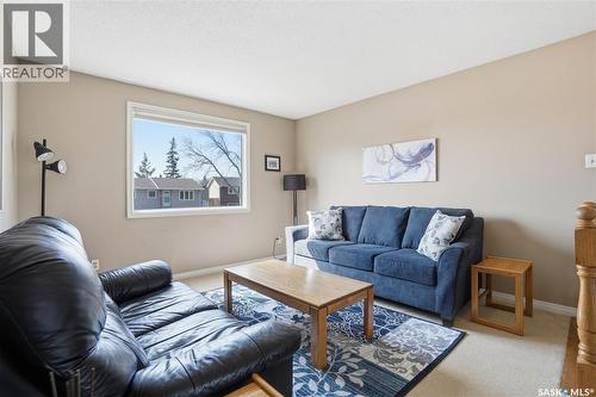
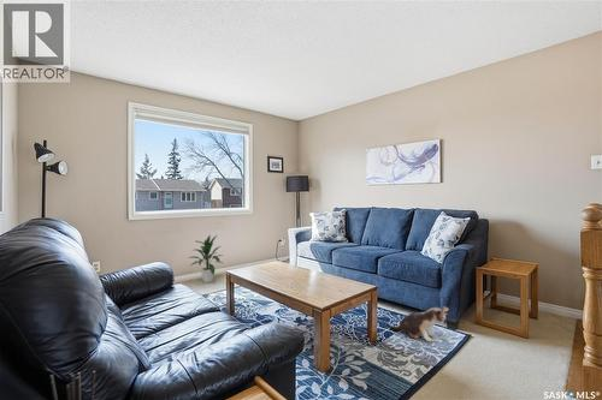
+ indoor plant [188,234,225,283]
+ plush toy [388,305,450,342]
